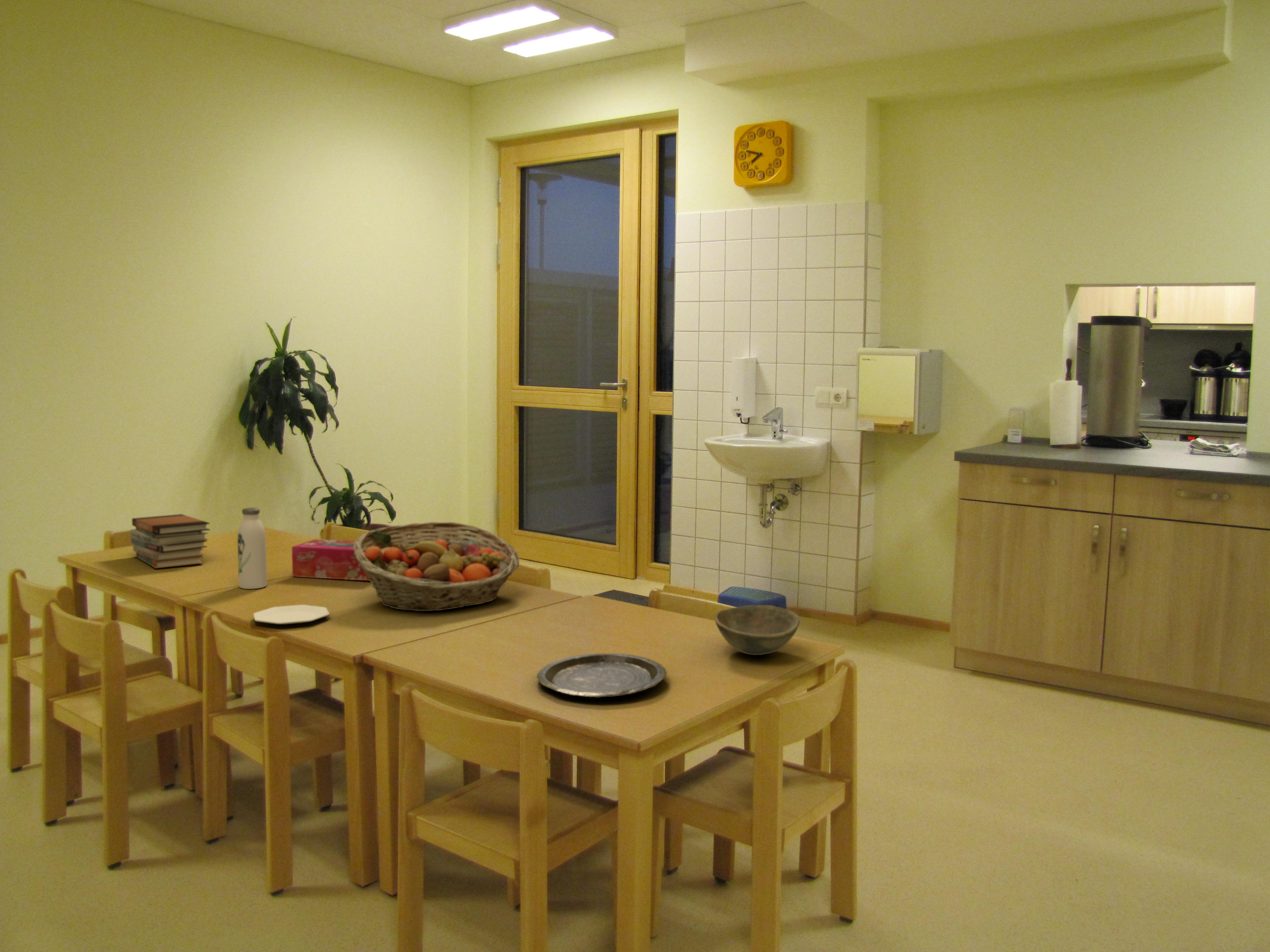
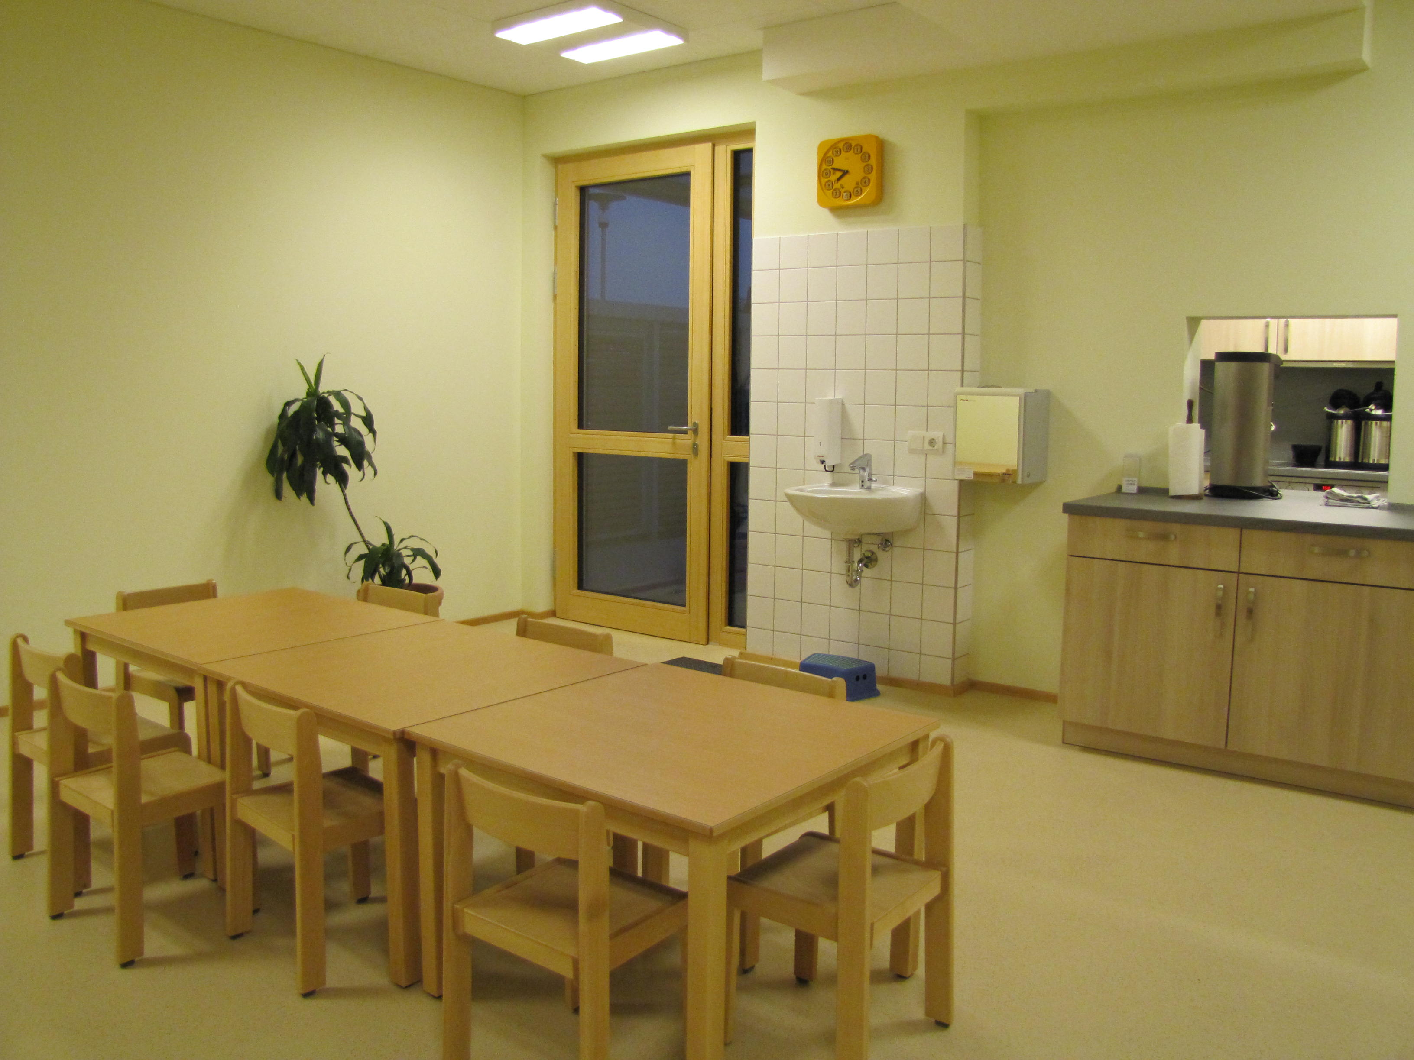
- book stack [130,514,210,569]
- tissue box [291,539,370,581]
- water bottle [237,507,267,590]
- plate [536,653,667,698]
- plate [253,604,330,625]
- fruit basket [354,521,520,611]
- bowl [714,605,800,655]
